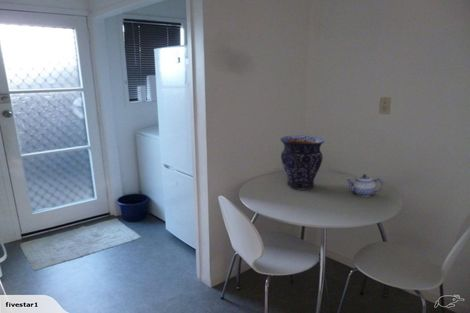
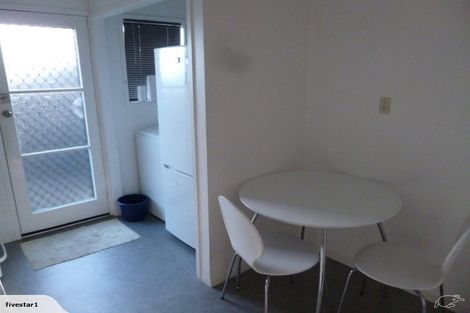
- vase [279,135,326,191]
- teapot [346,173,384,198]
